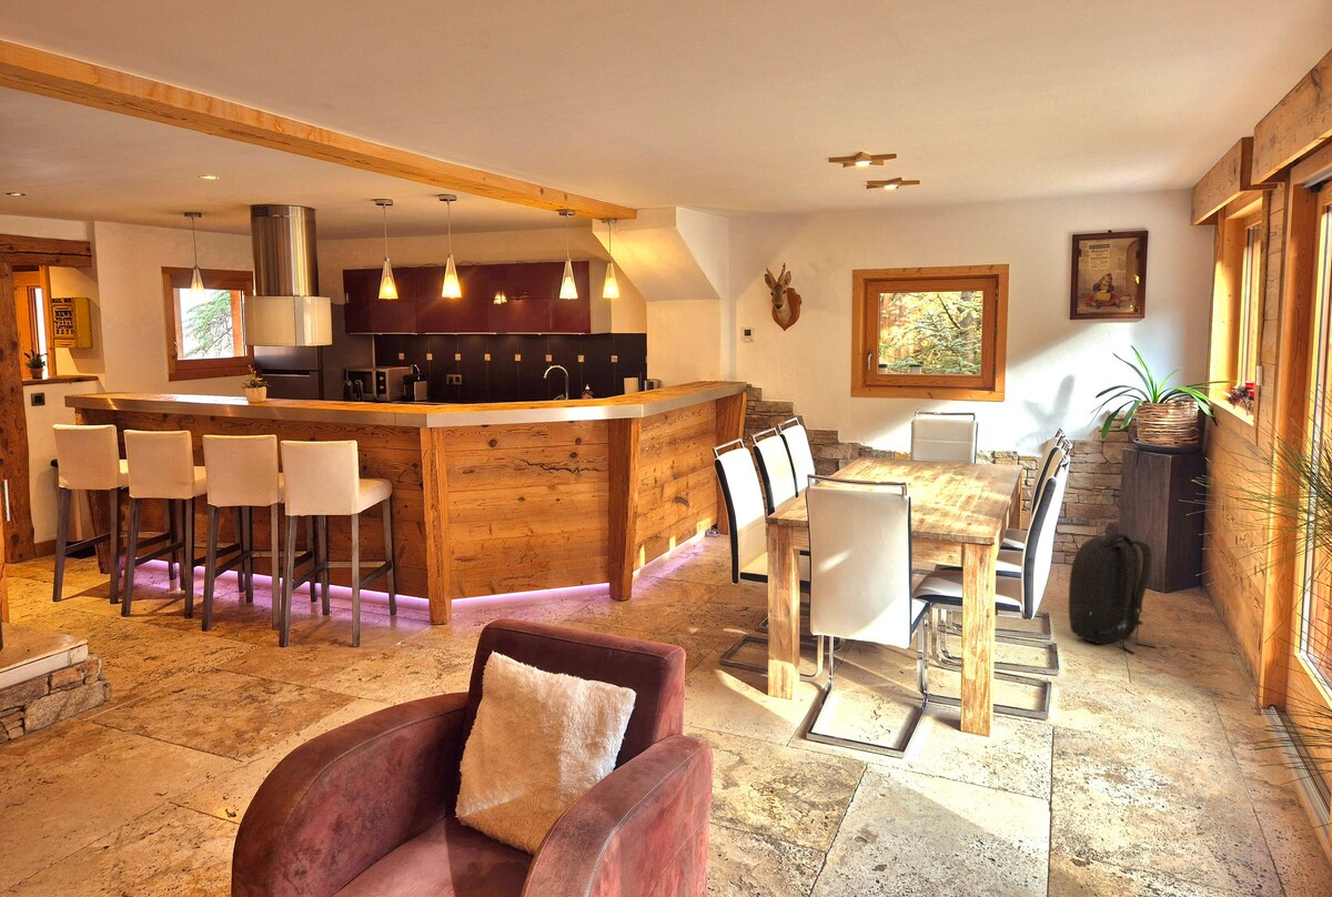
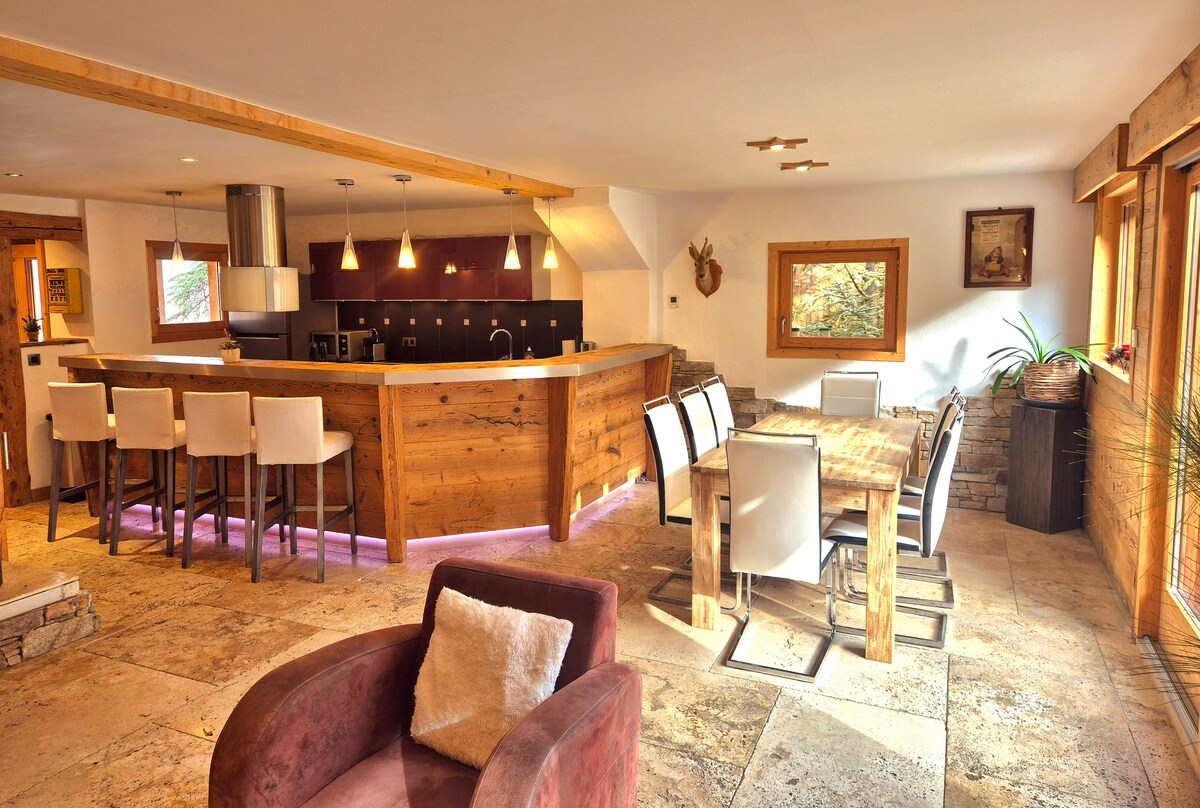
- backpack [1068,532,1157,655]
